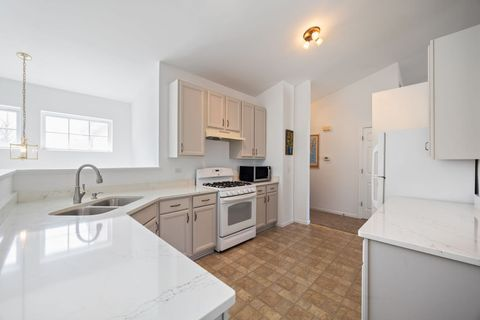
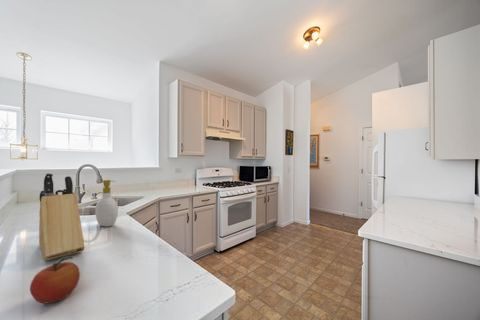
+ soap bottle [94,179,119,227]
+ fruit [29,255,81,305]
+ knife block [38,172,86,262]
